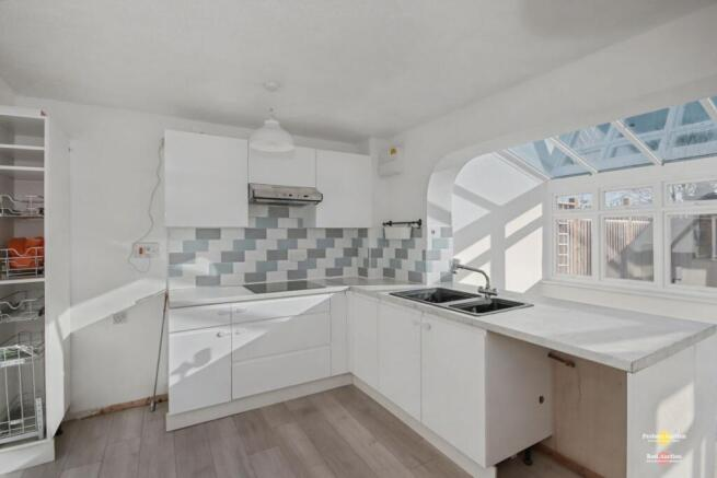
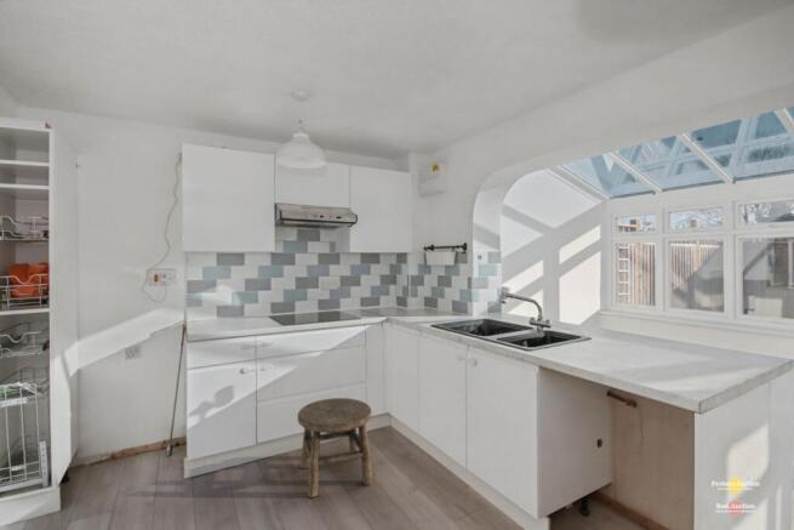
+ stool [297,397,373,498]
